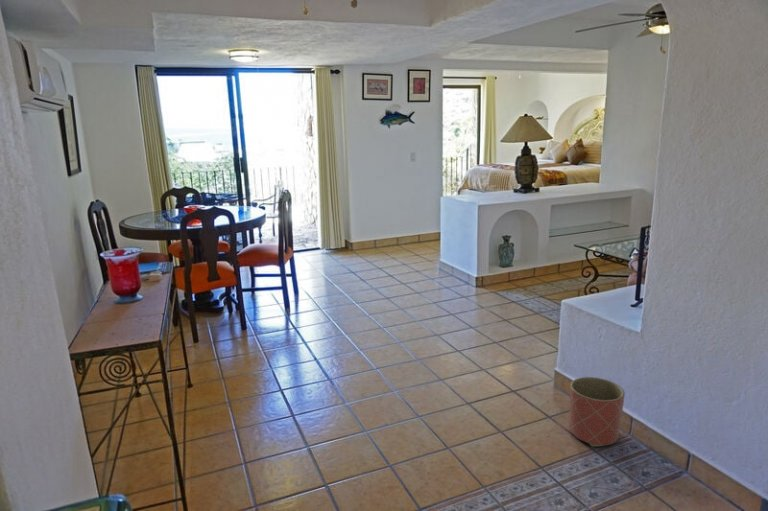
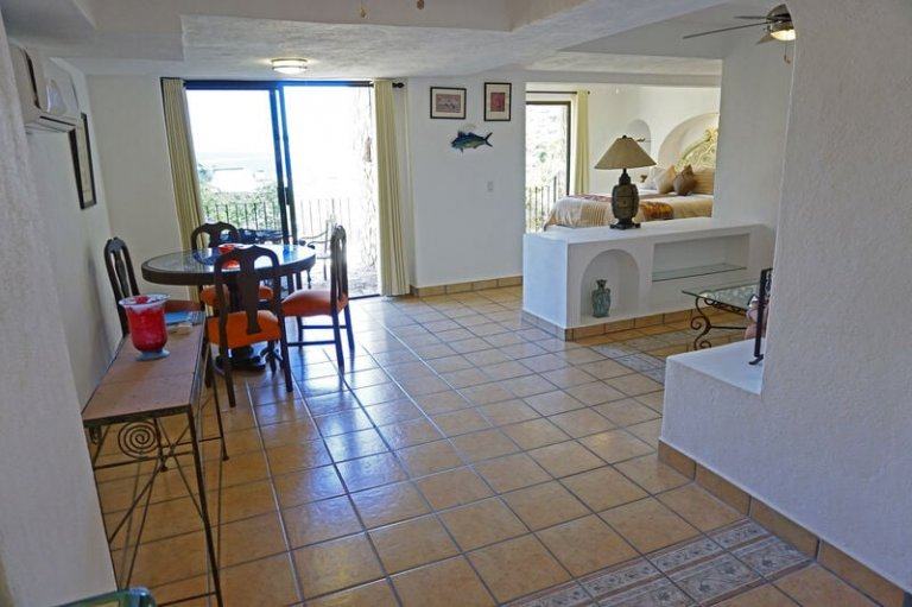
- planter [569,376,626,447]
